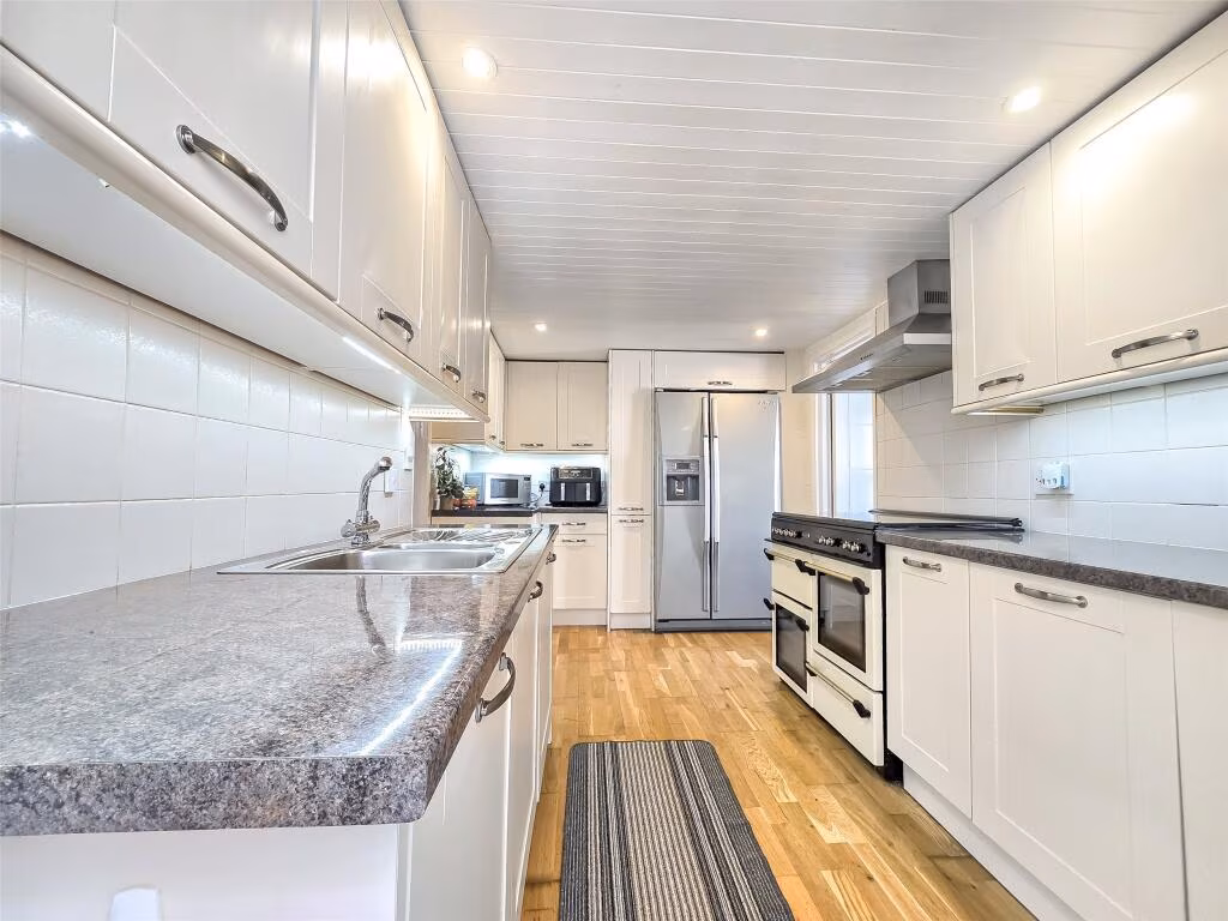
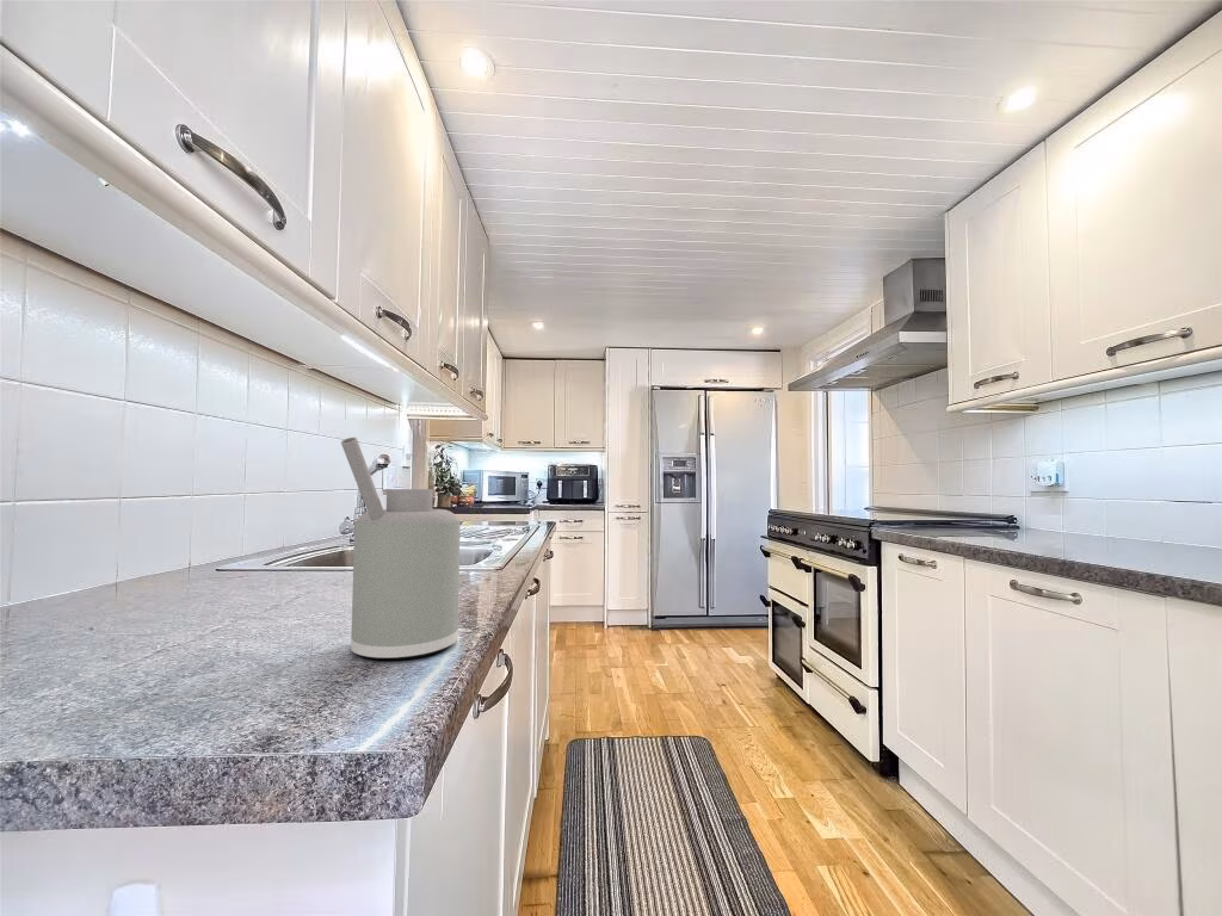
+ soap dispenser [340,437,462,661]
